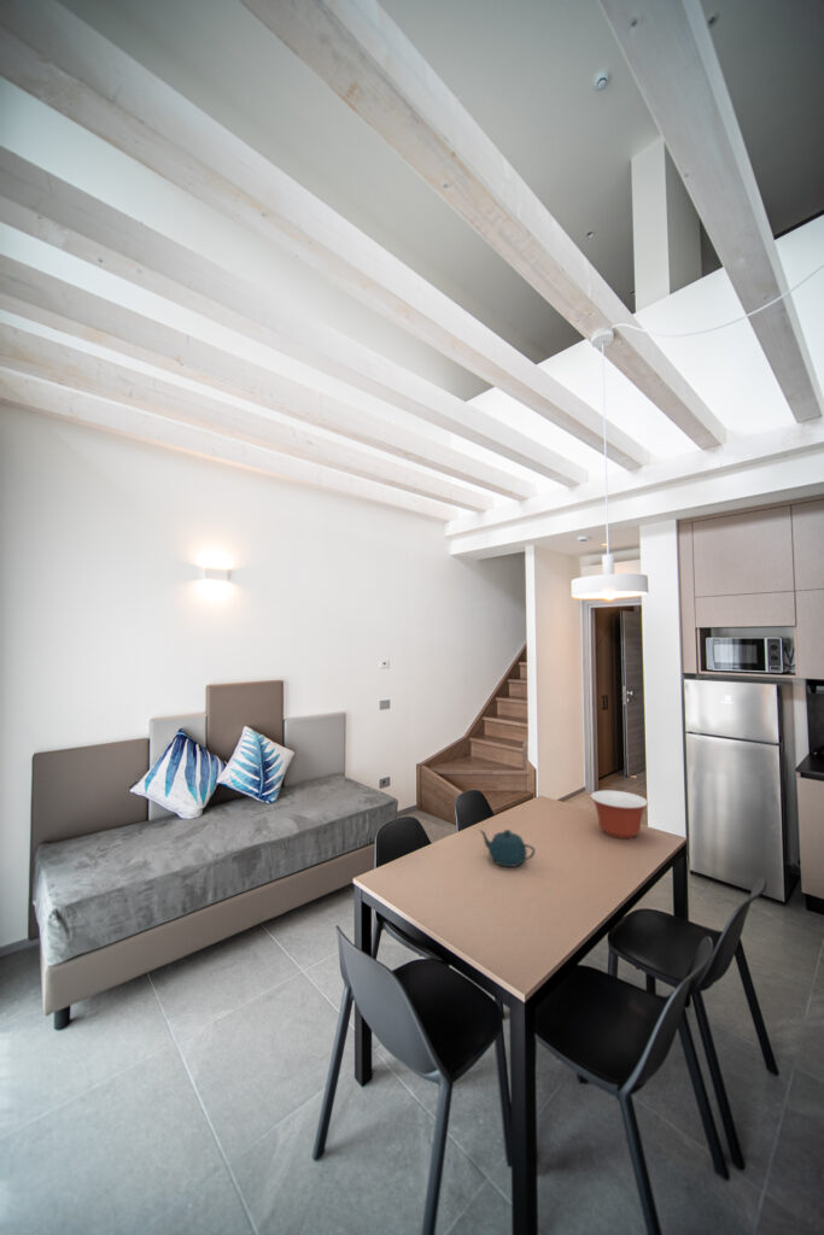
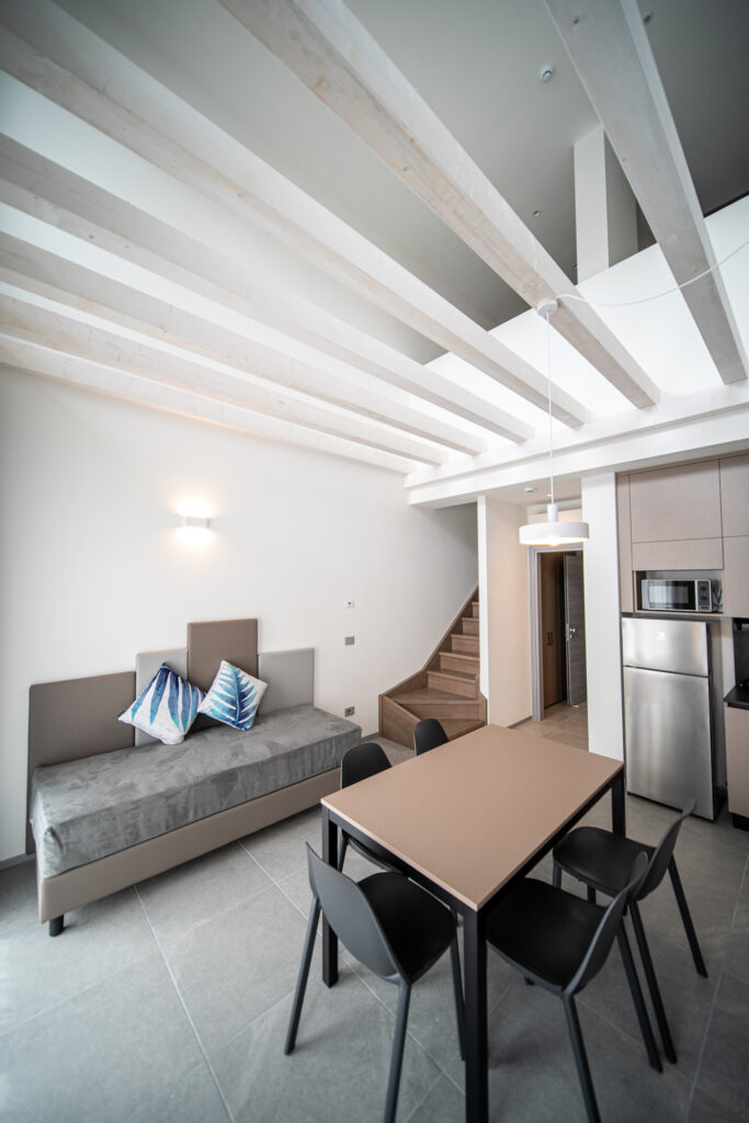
- mixing bowl [589,790,649,839]
- teapot [478,829,536,868]
